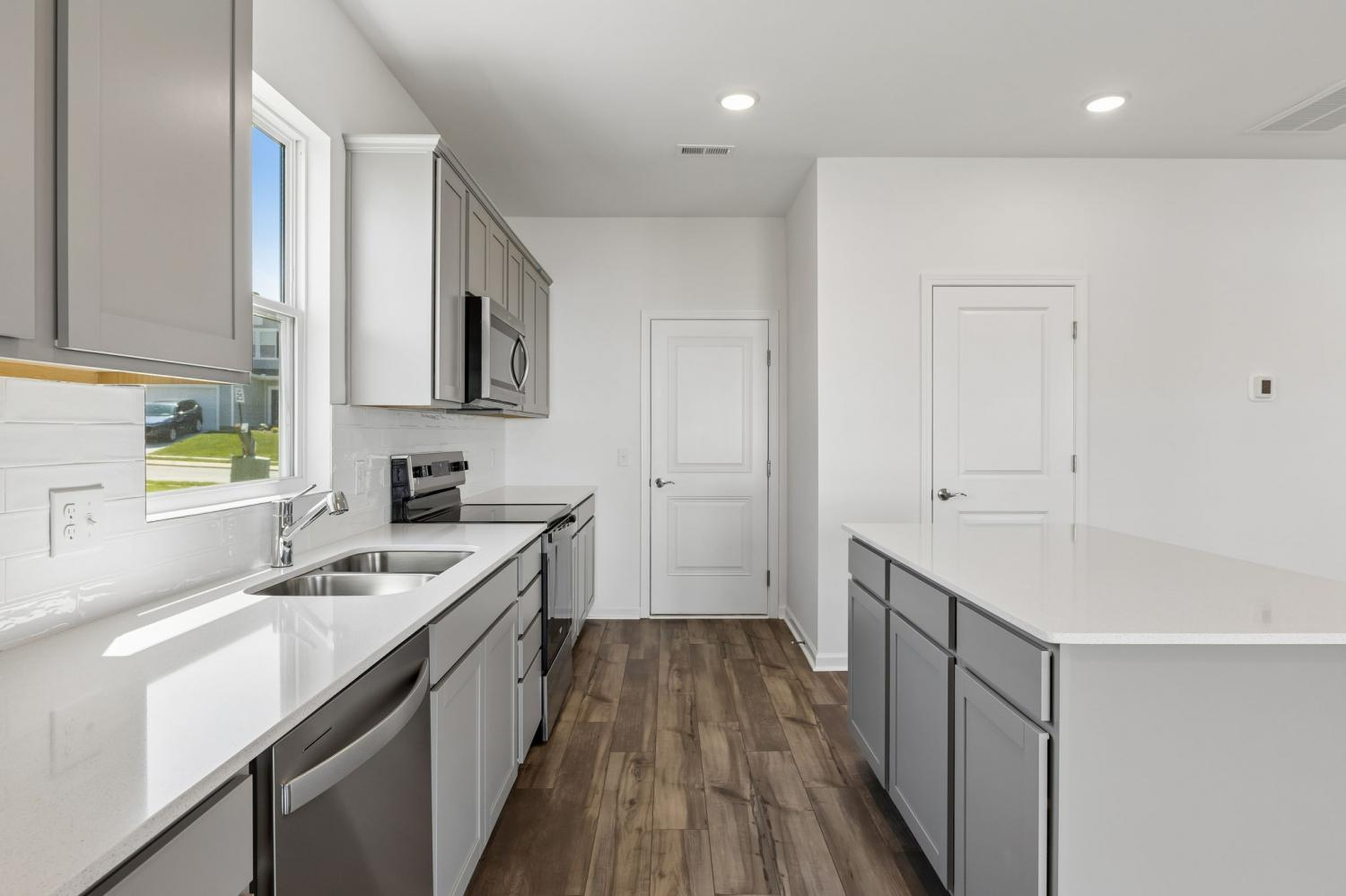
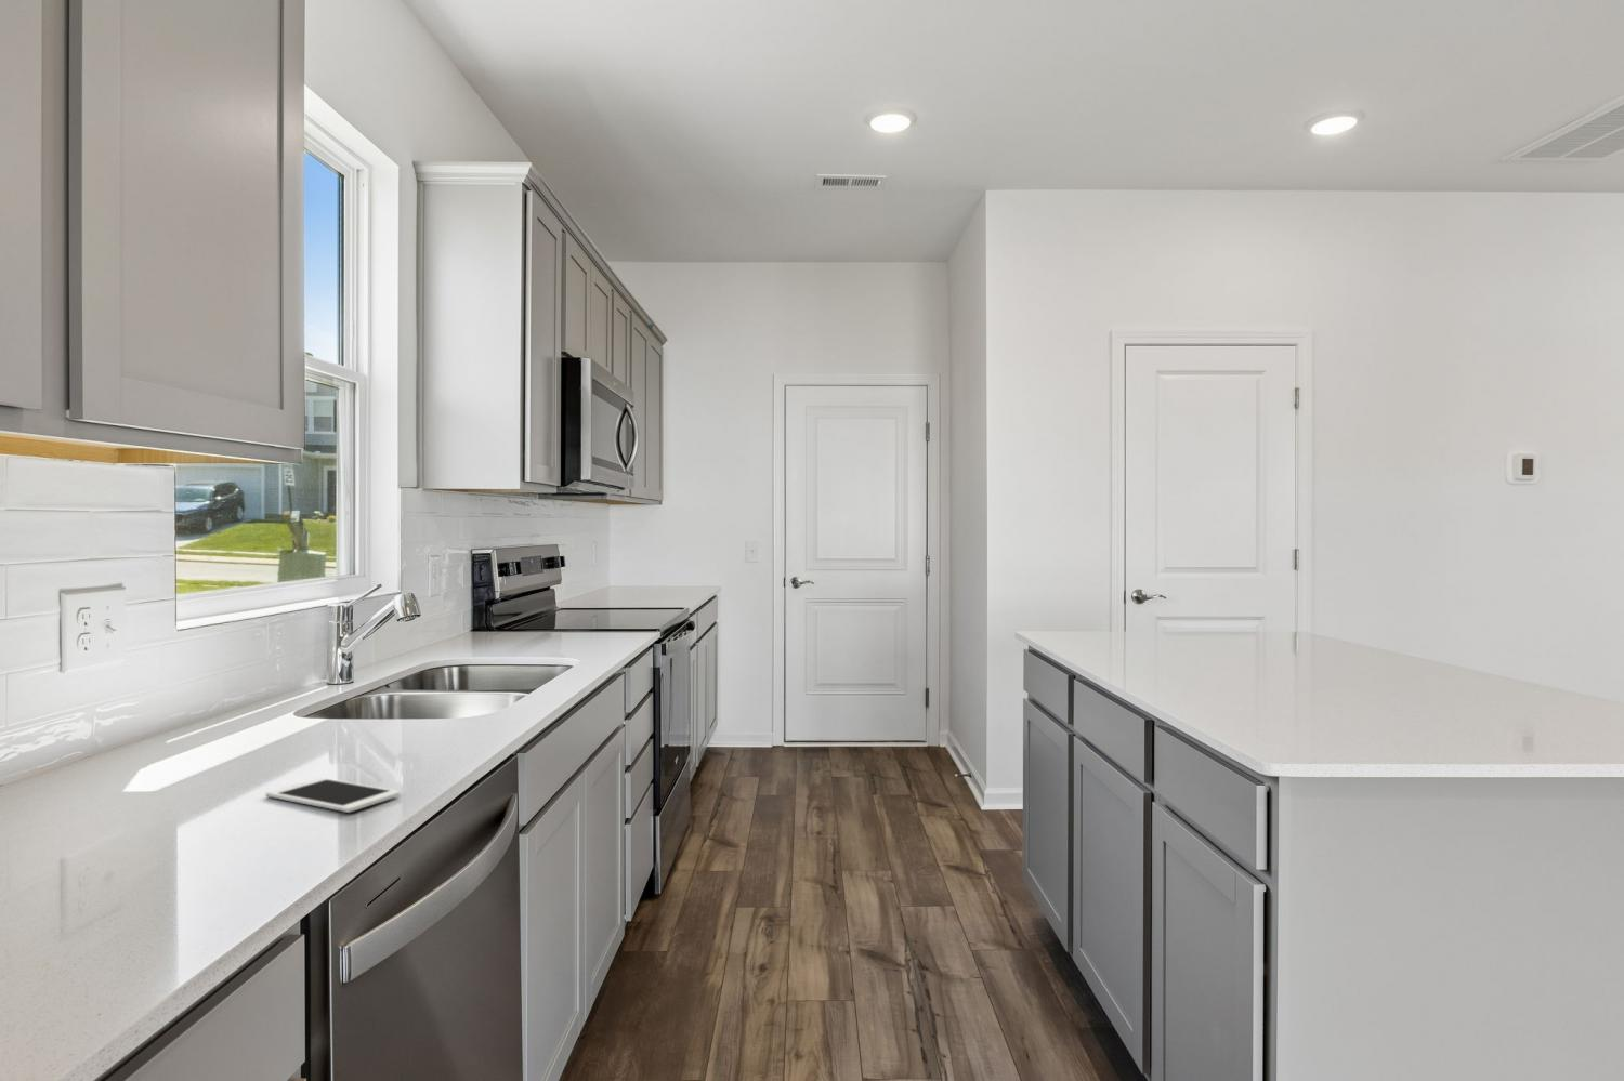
+ cell phone [264,777,401,813]
